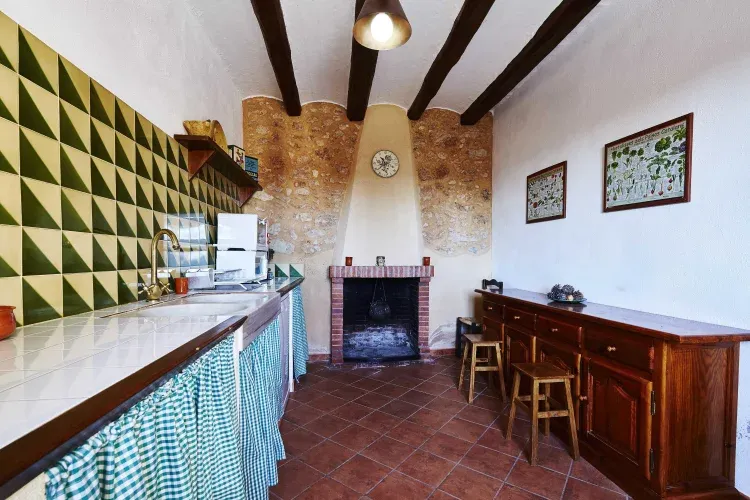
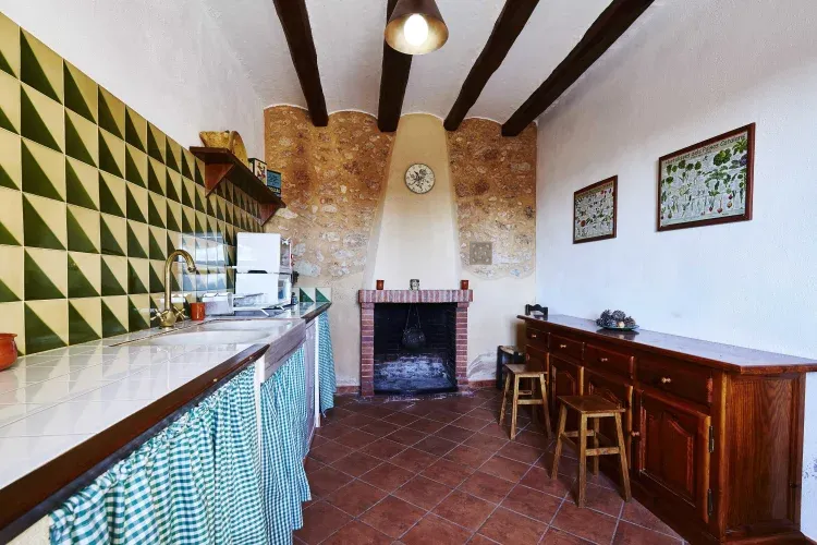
+ wall ornament [468,240,493,266]
